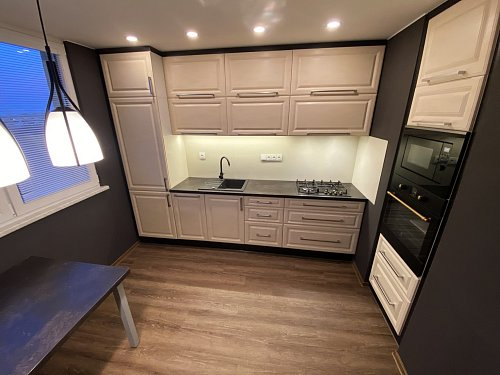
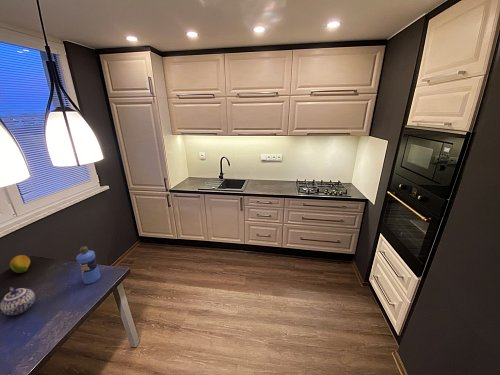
+ water bottle [75,245,102,285]
+ teapot [0,286,36,316]
+ fruit [9,254,31,274]
